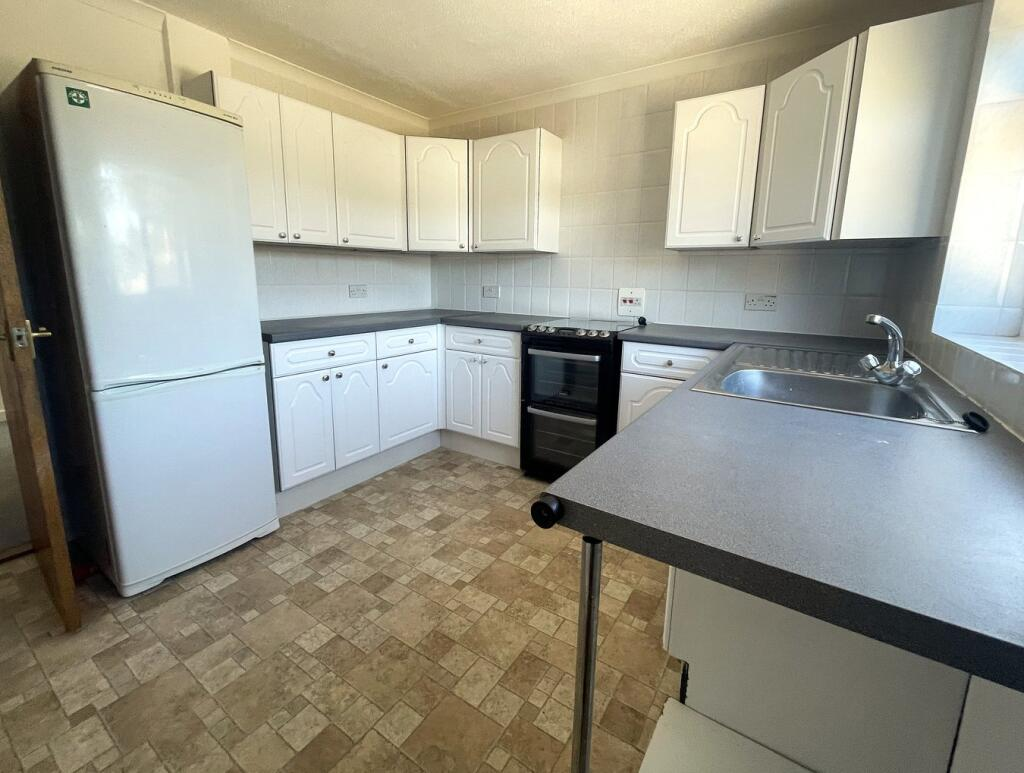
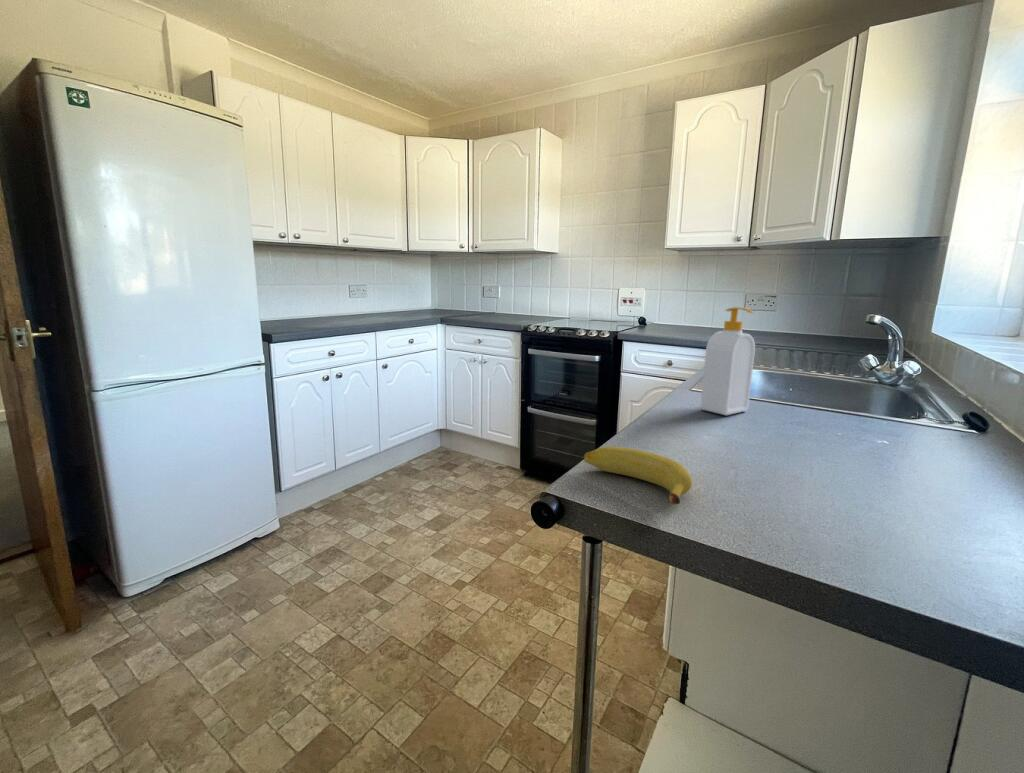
+ banana [583,446,693,505]
+ soap bottle [699,306,756,416]
